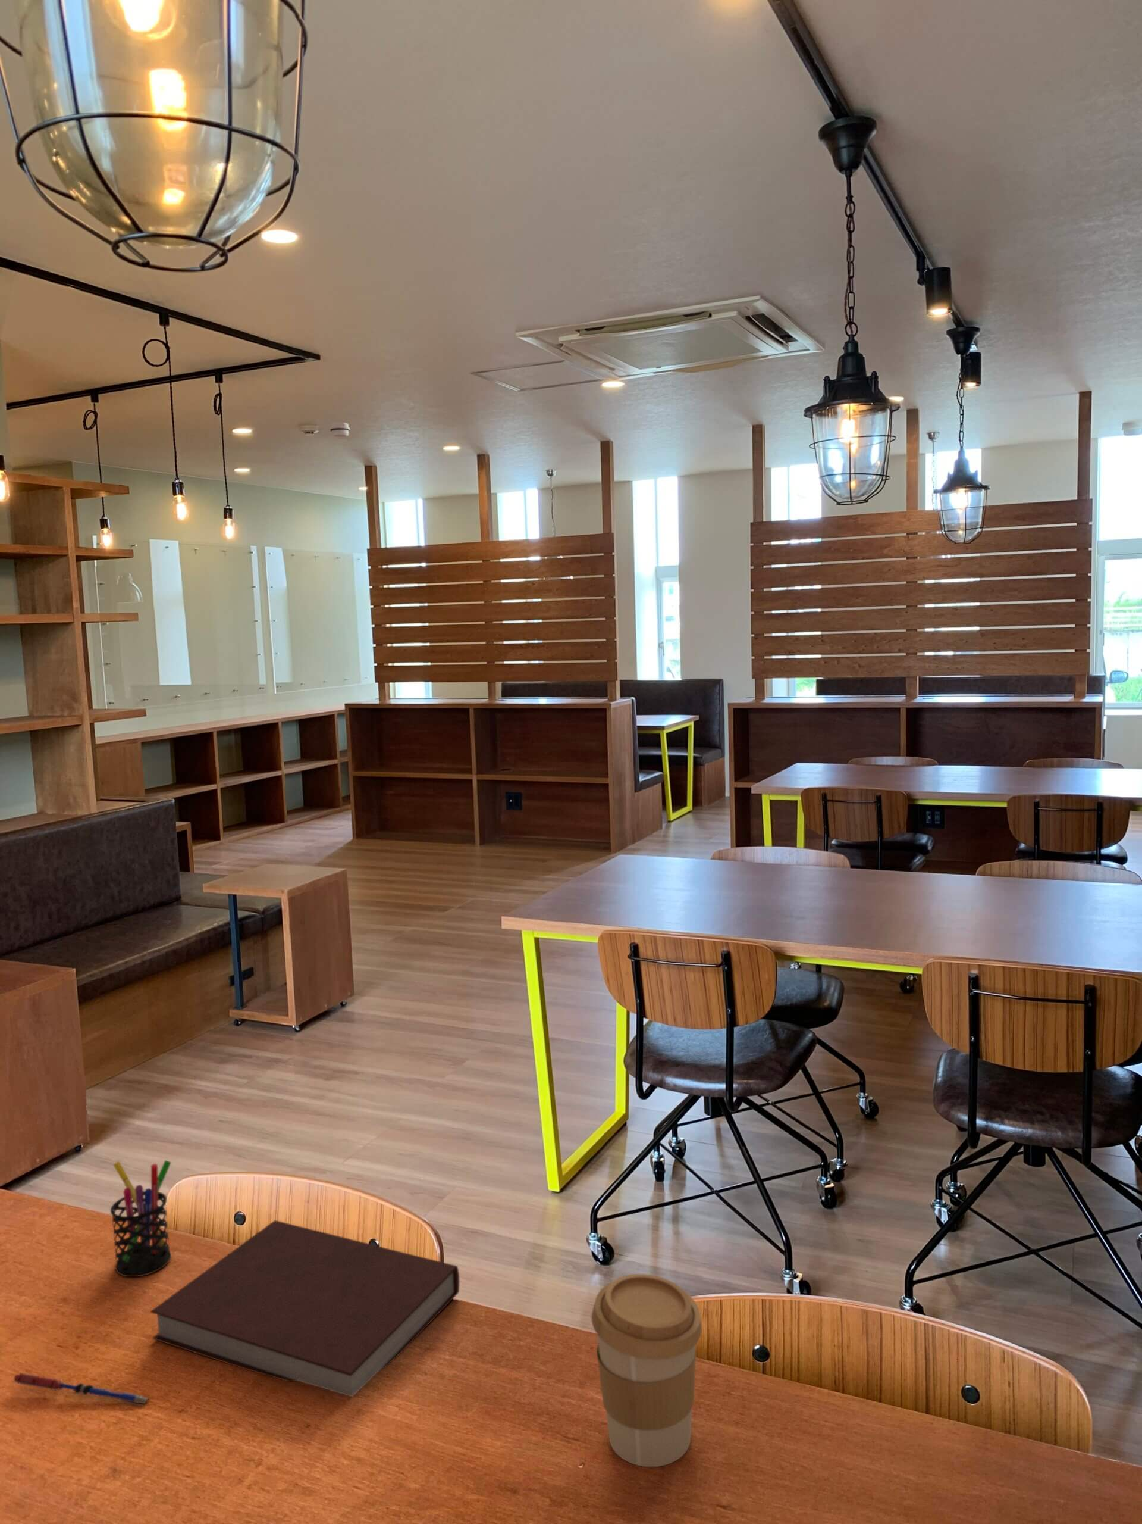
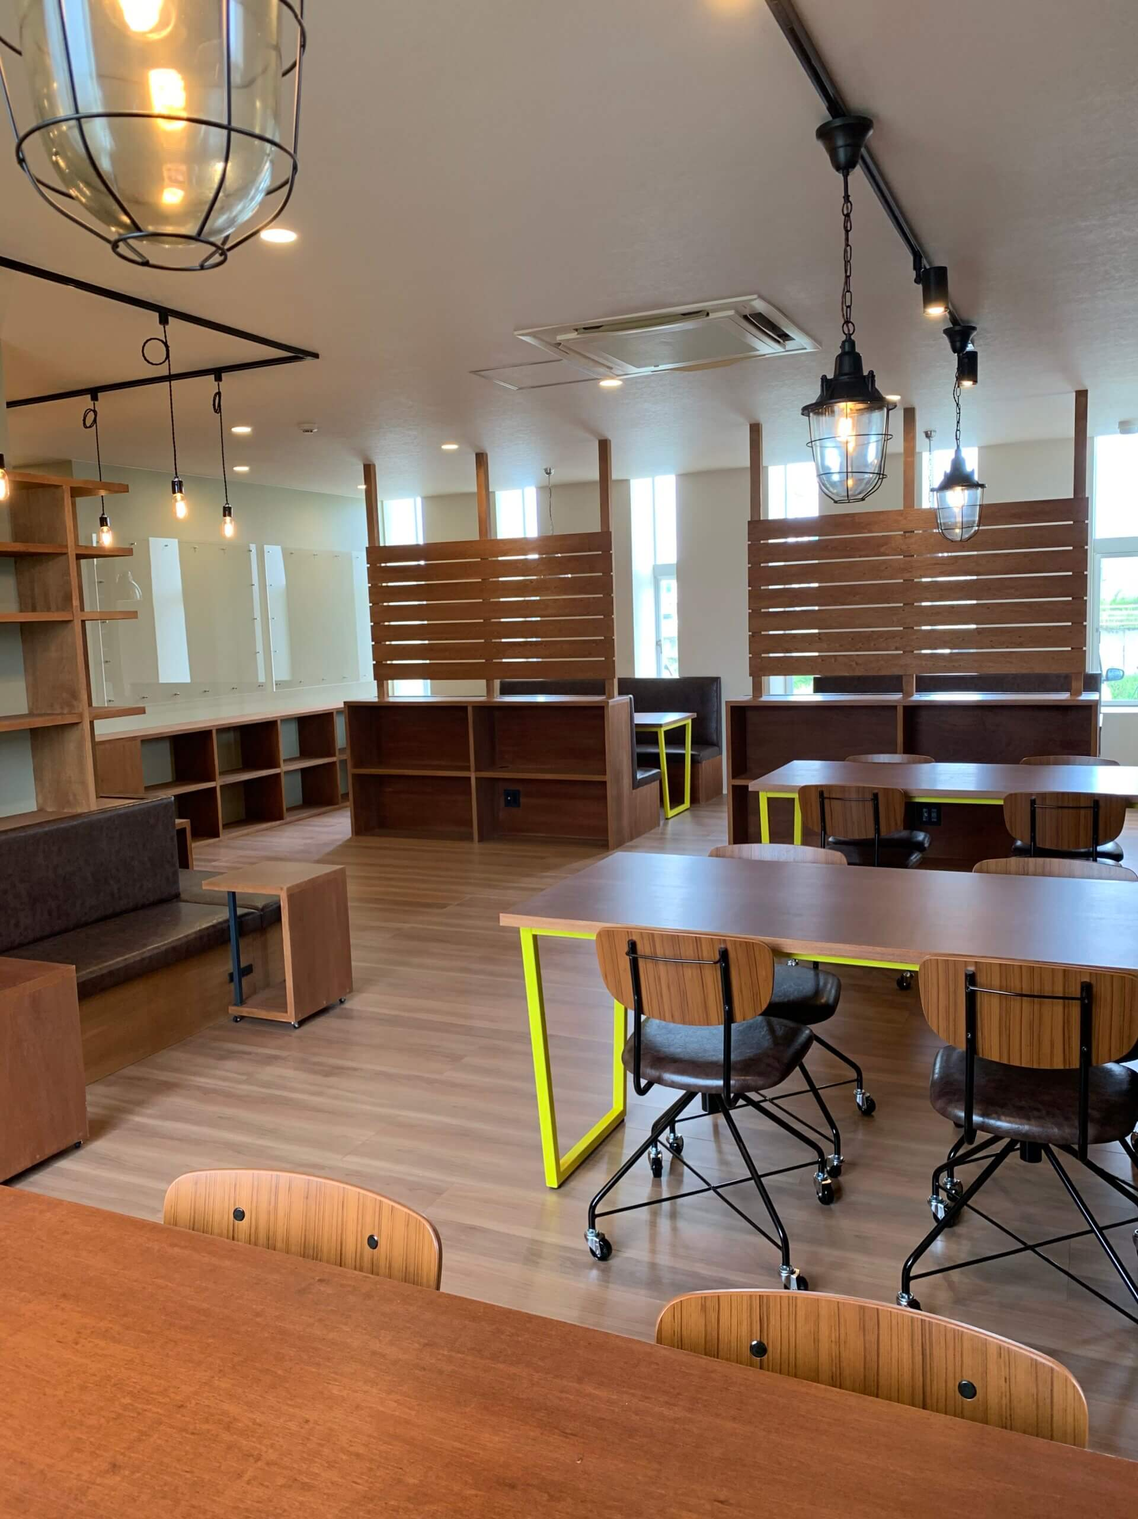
- pen holder [110,1159,172,1278]
- smoke detector [330,422,350,438]
- coffee cup [590,1273,703,1468]
- pen [11,1372,151,1406]
- notebook [150,1219,459,1398]
